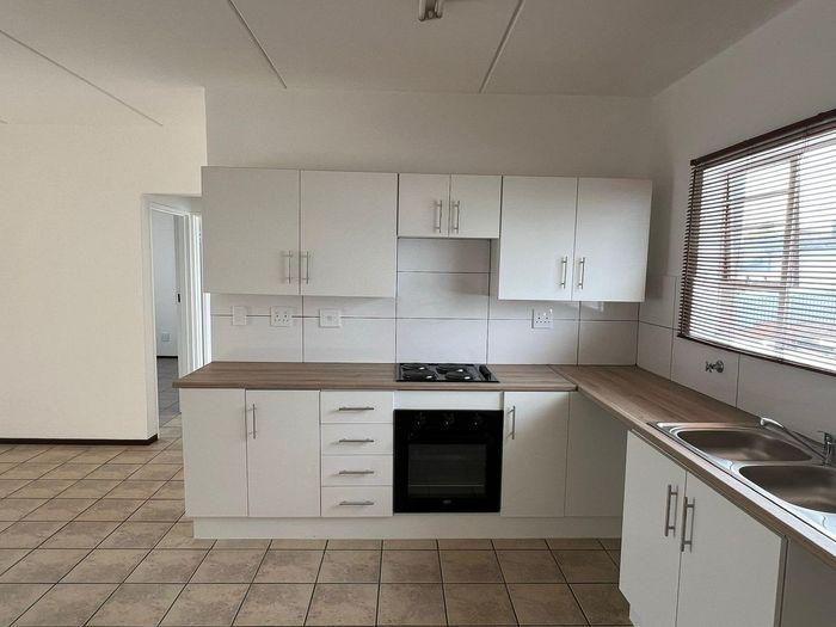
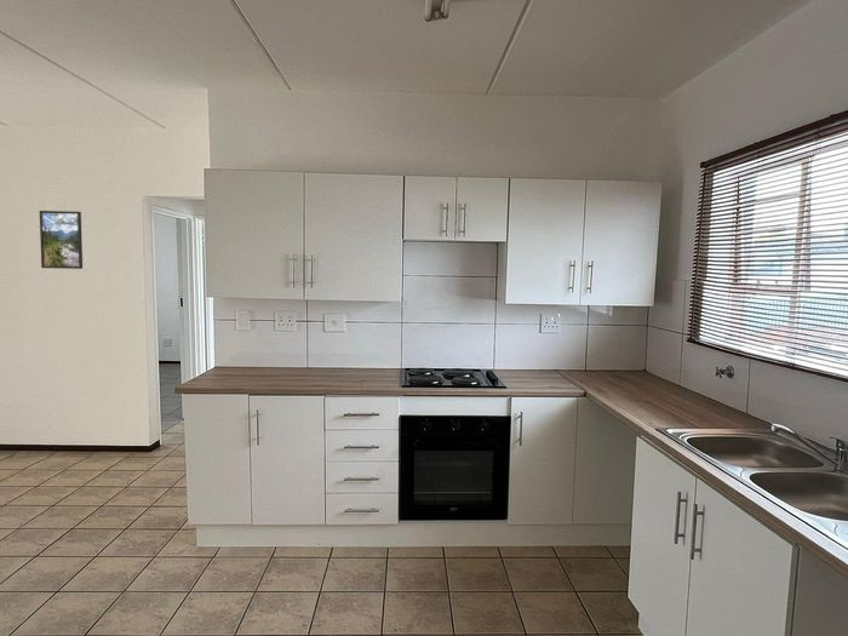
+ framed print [39,210,84,270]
